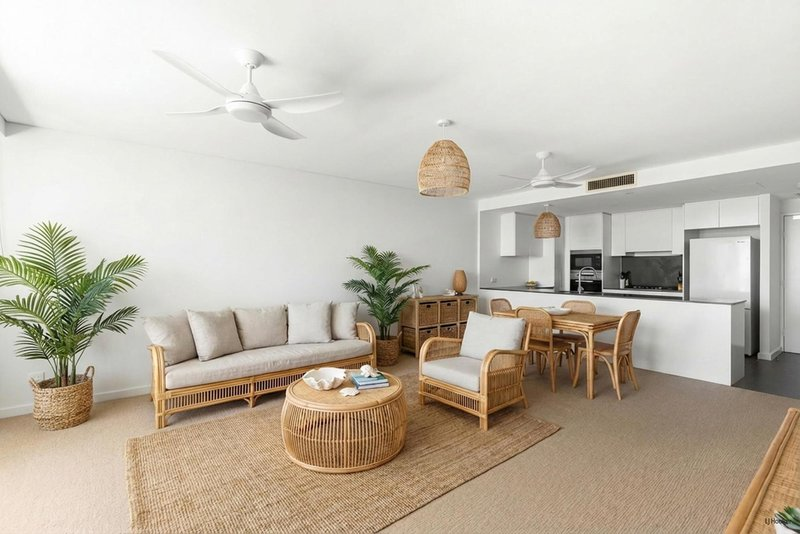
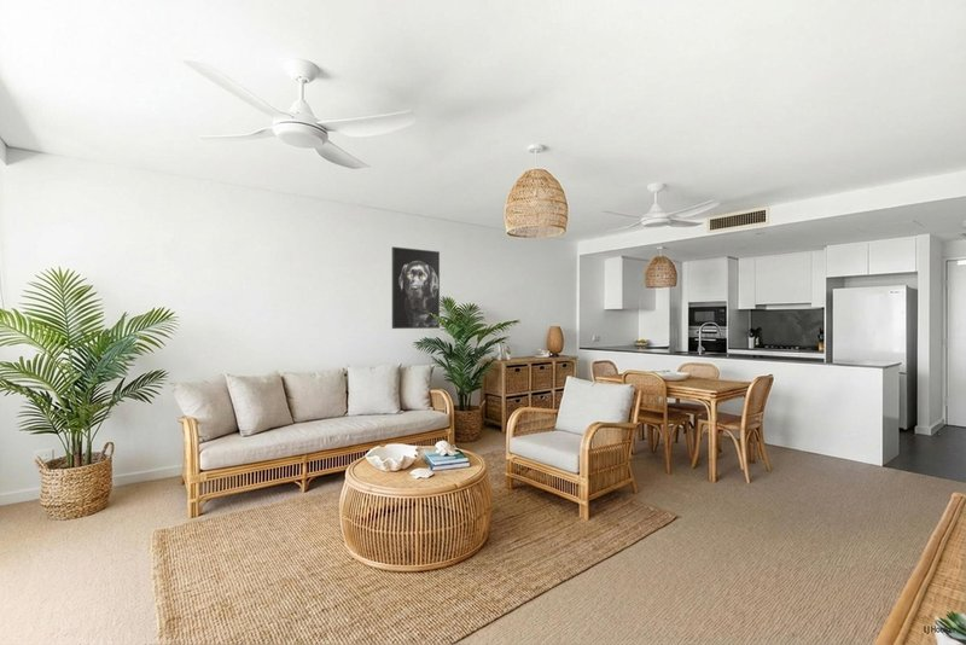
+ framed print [391,246,441,330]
